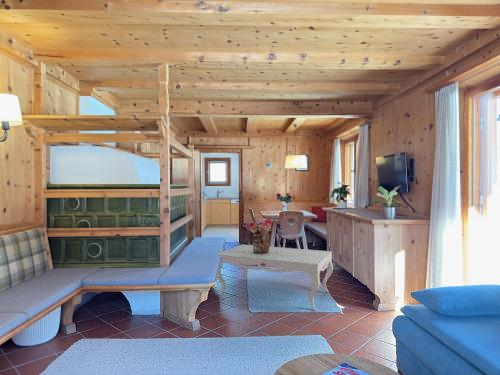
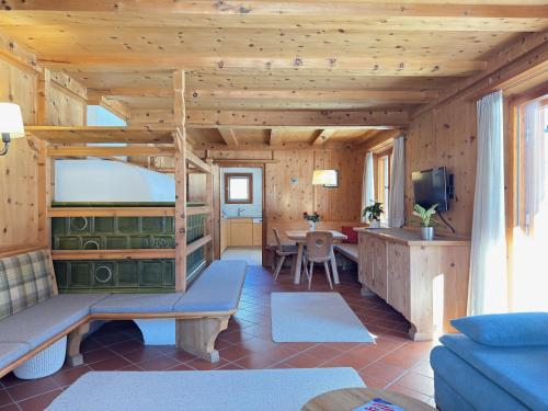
- bouquet [244,216,273,254]
- coffee table [214,243,334,311]
